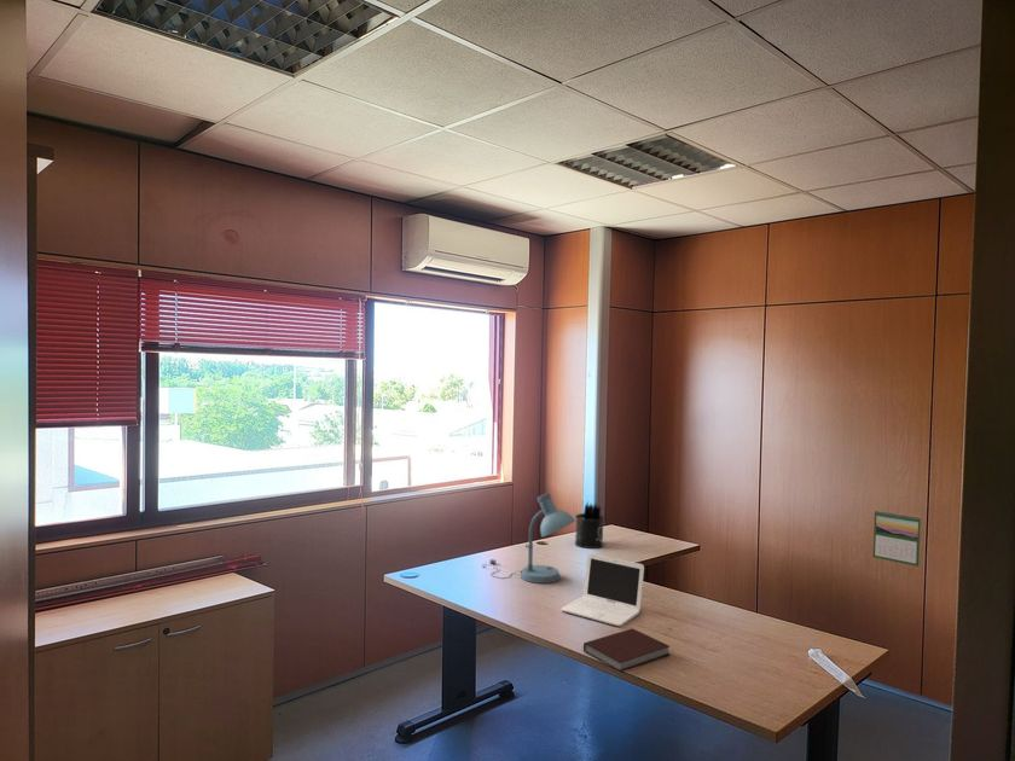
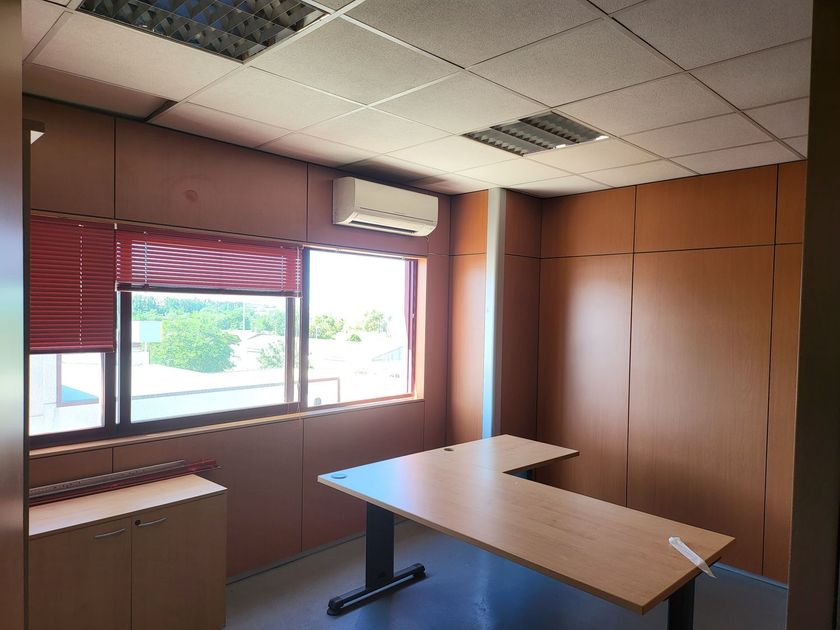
- calendar [872,509,922,568]
- notebook [582,627,671,673]
- laptop [561,552,645,628]
- pen holder [574,500,605,550]
- desk lamp [482,492,576,585]
